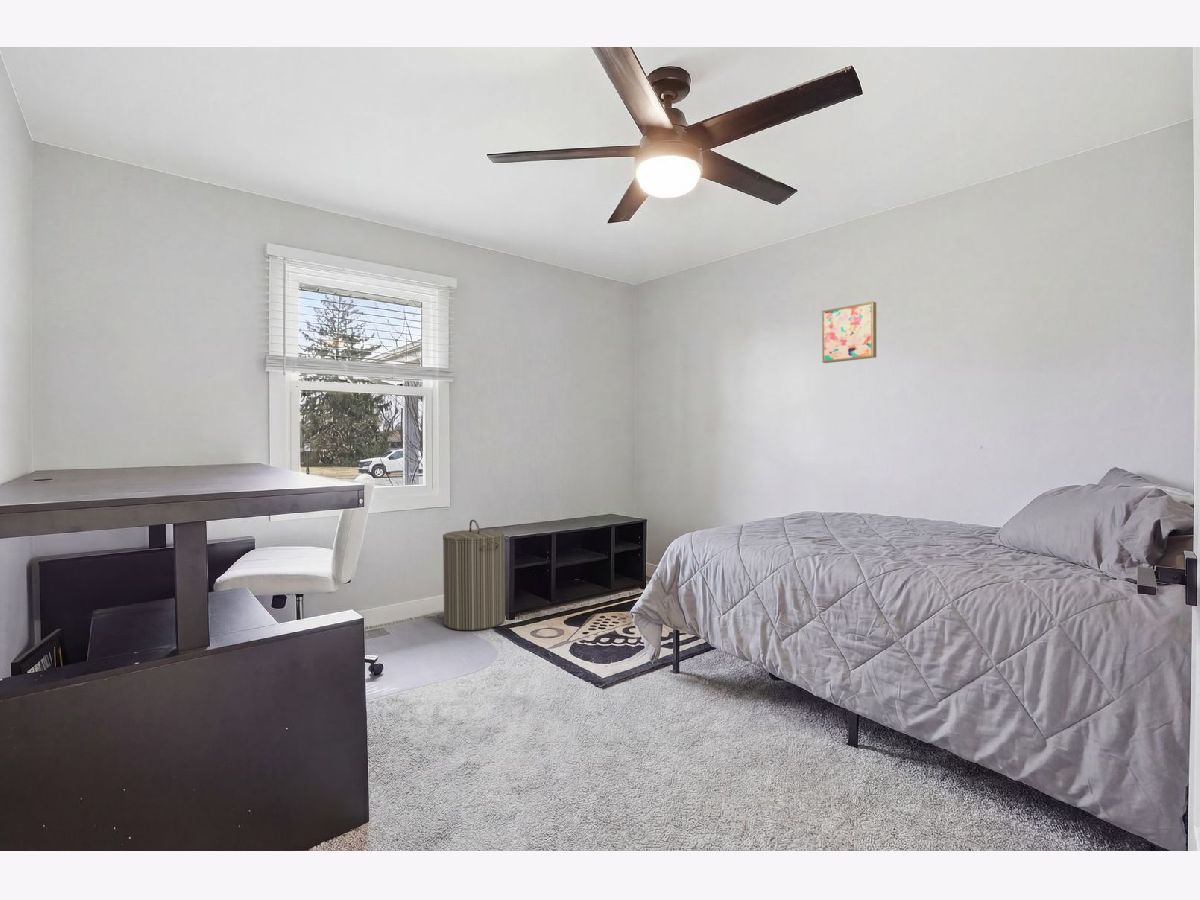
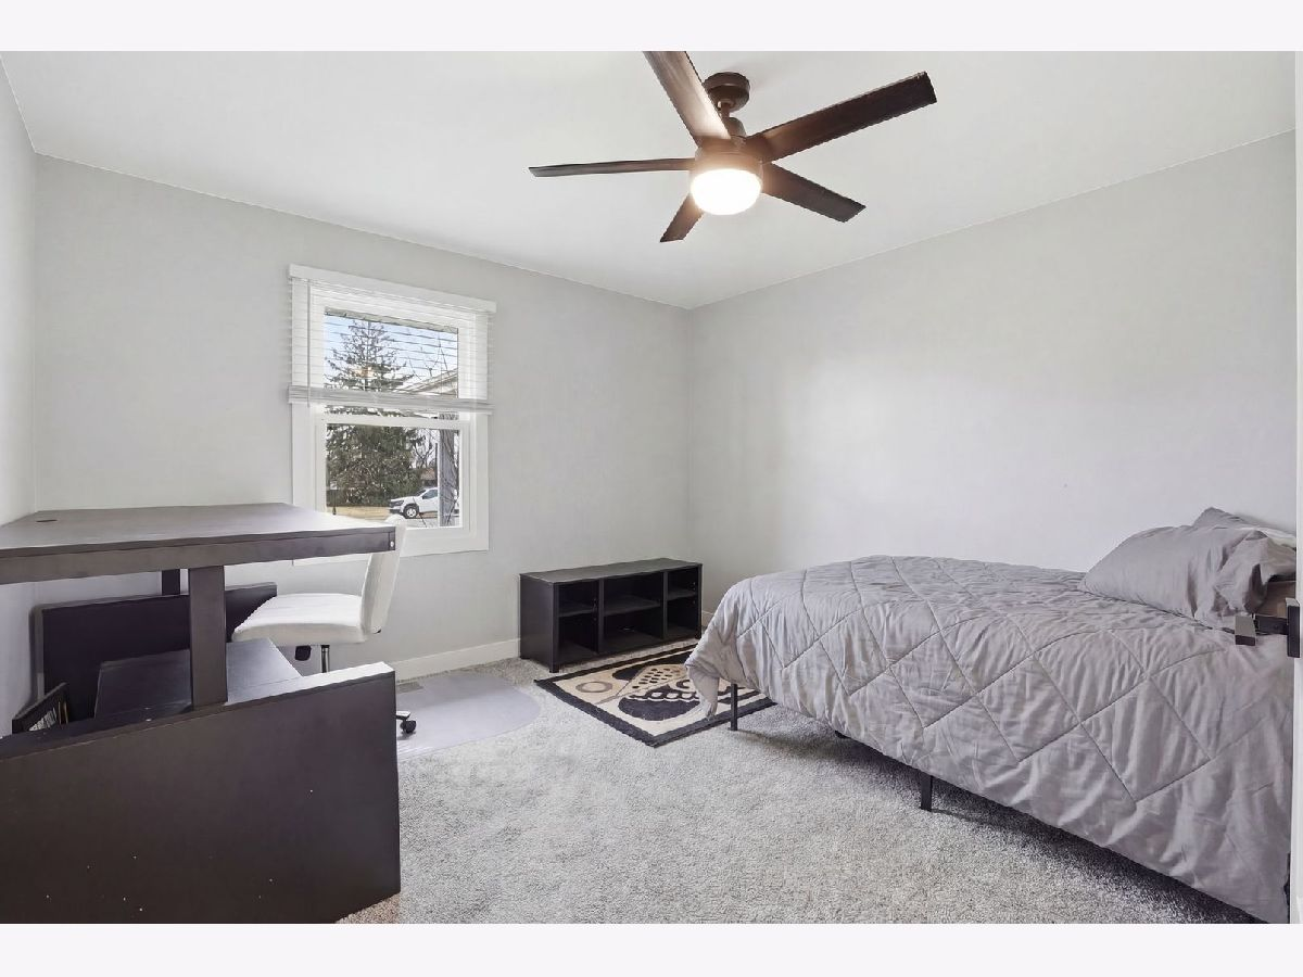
- laundry hamper [442,519,506,631]
- wall art [821,301,877,364]
